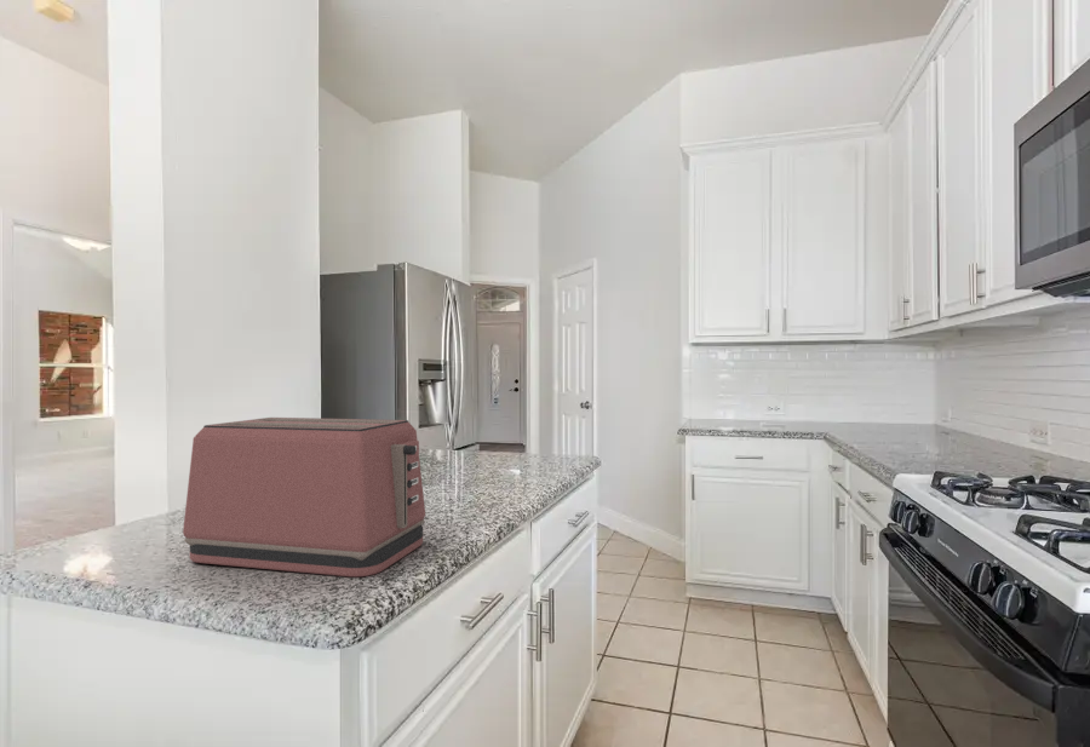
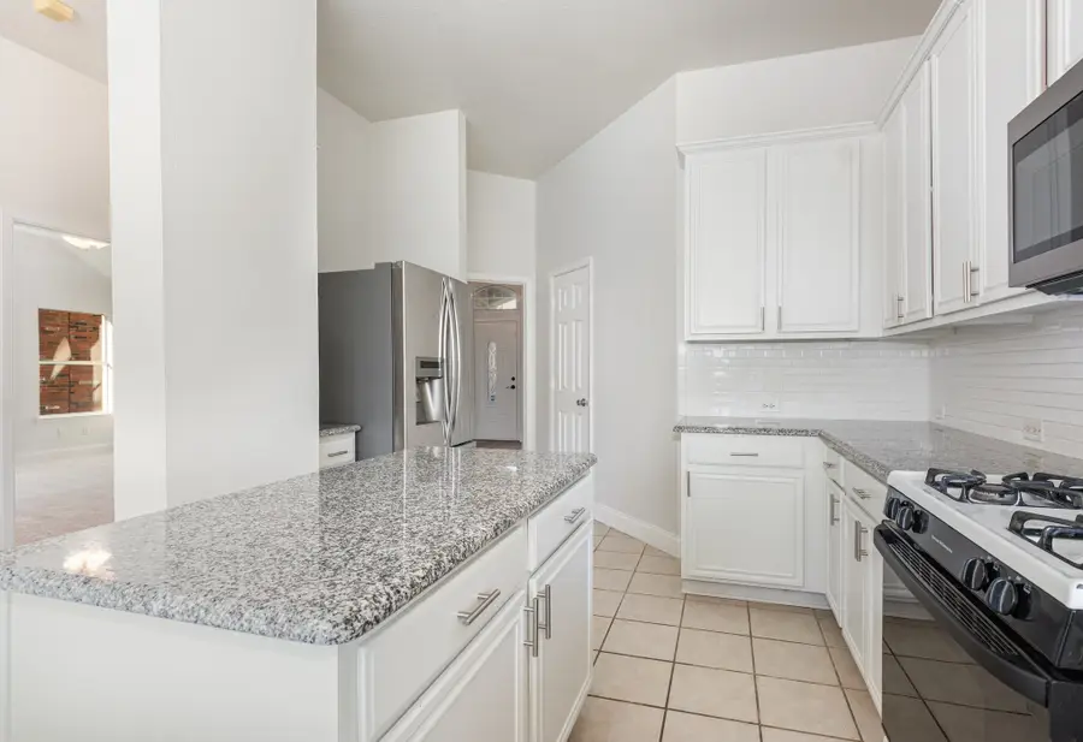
- toaster [182,416,426,578]
